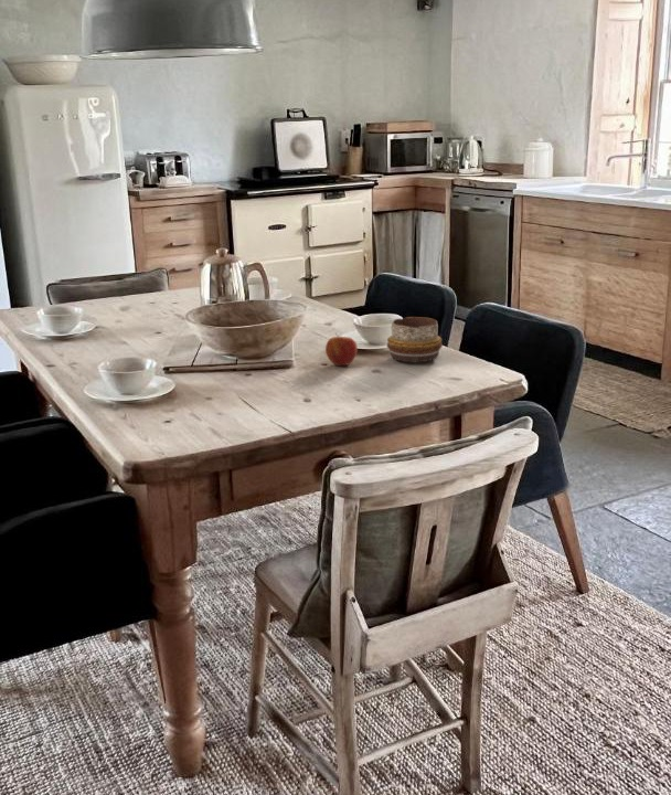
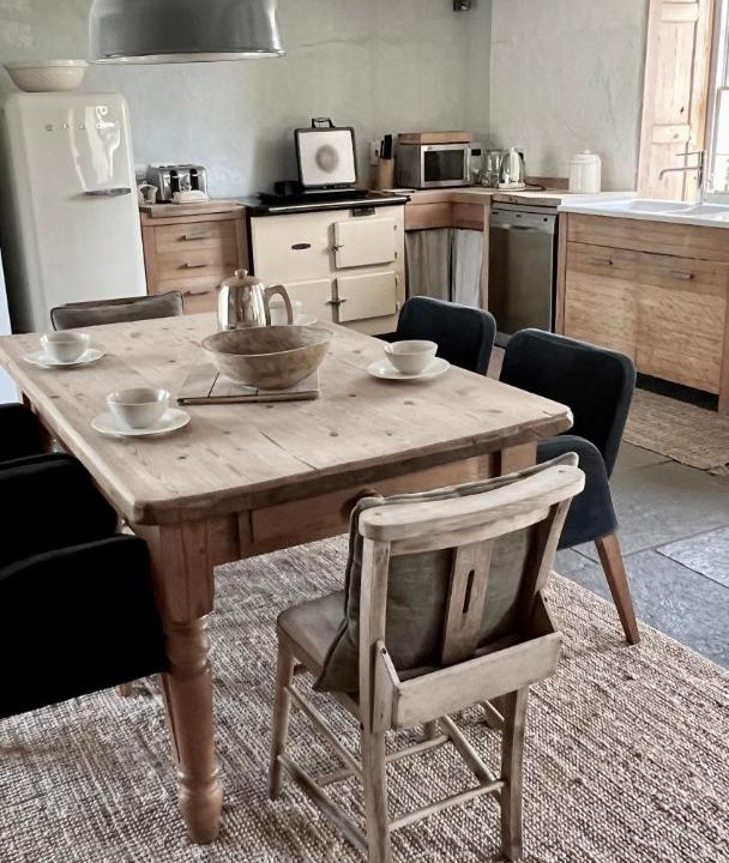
- apple [324,332,359,367]
- decorative bowl [386,316,444,363]
